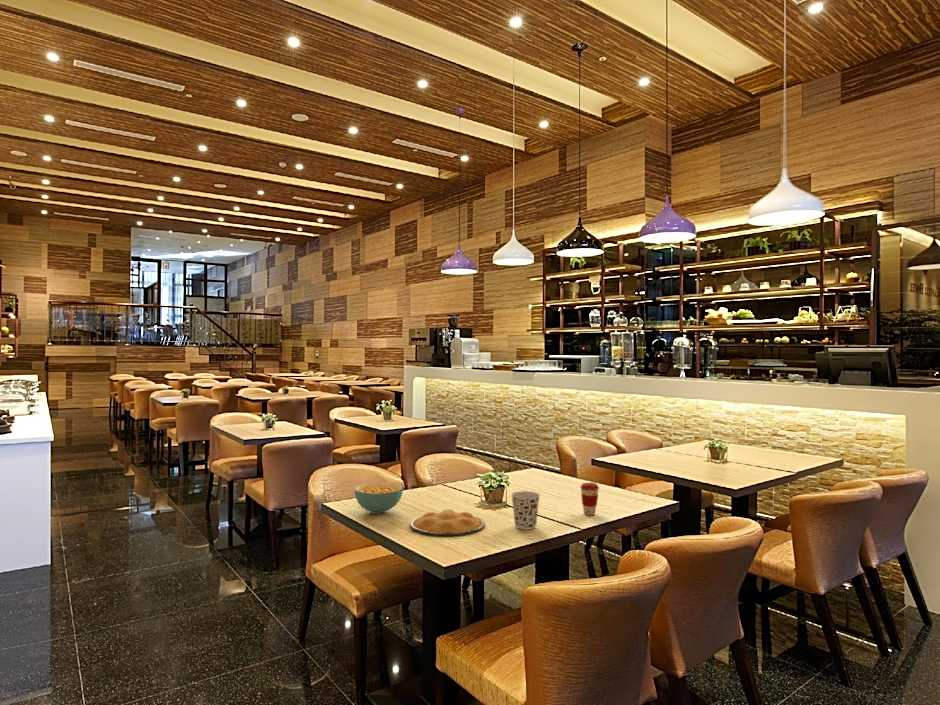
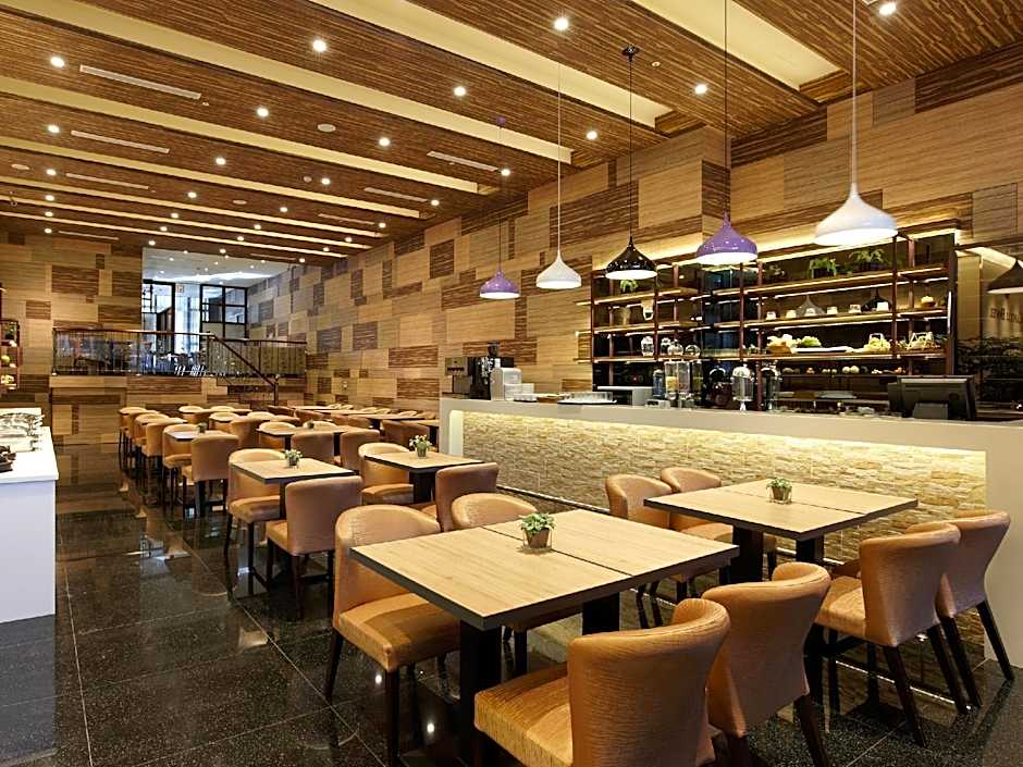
- cup [510,490,541,531]
- coffee cup [579,482,600,516]
- plate [409,509,486,537]
- cereal bowl [353,482,404,515]
